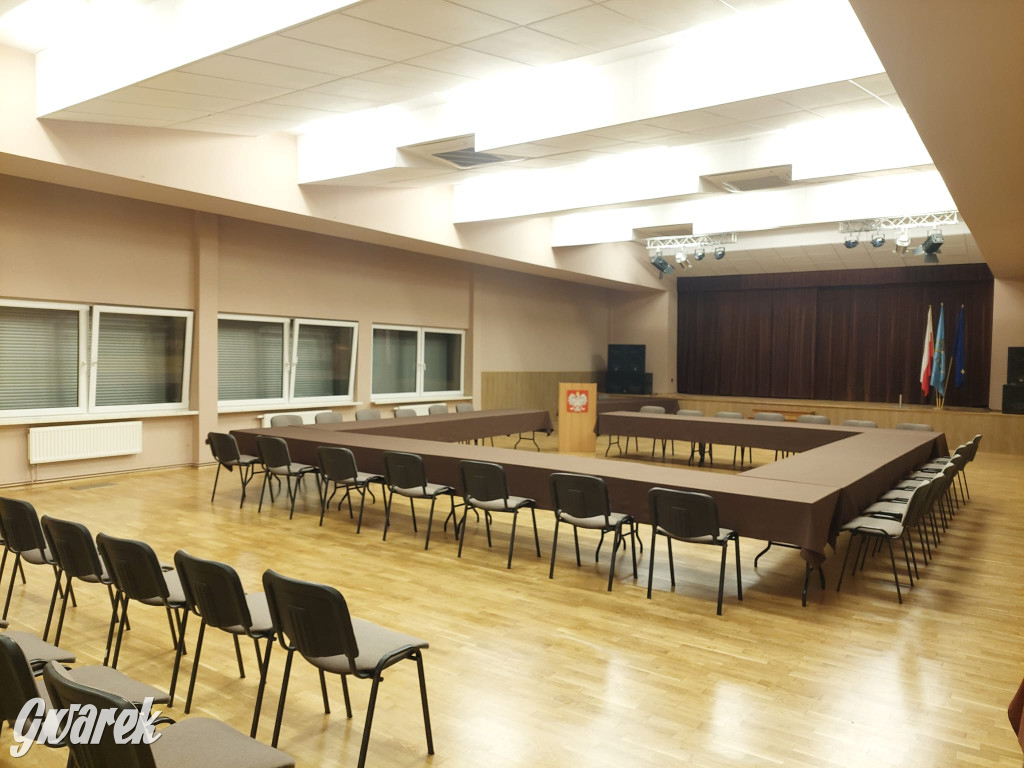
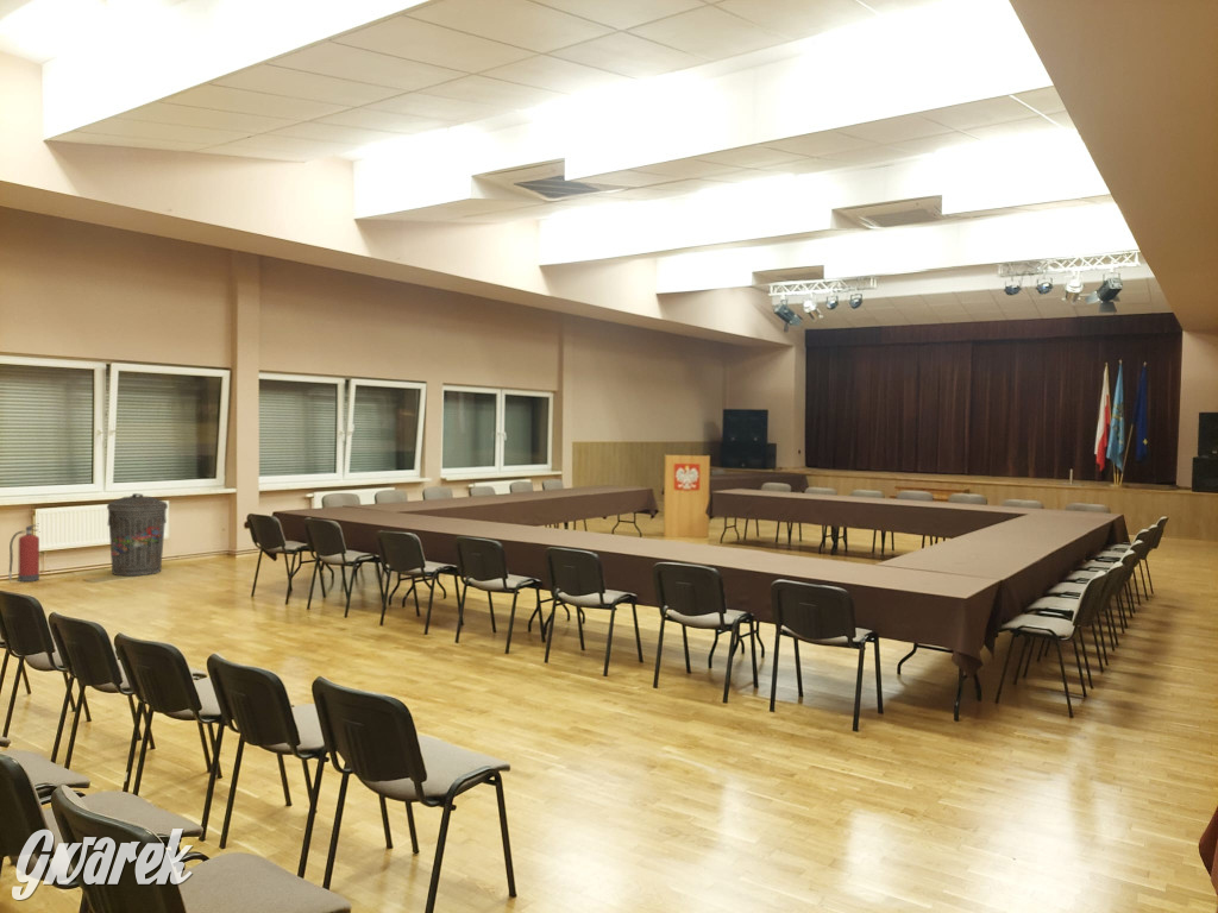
+ fire extinguisher [7,523,40,583]
+ trash can [106,492,169,577]
